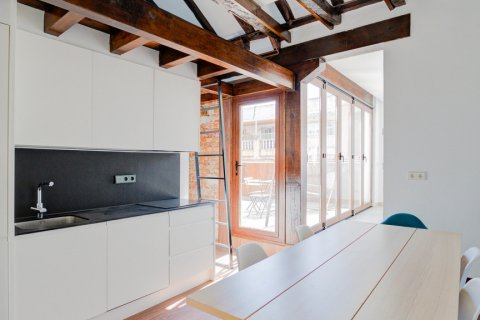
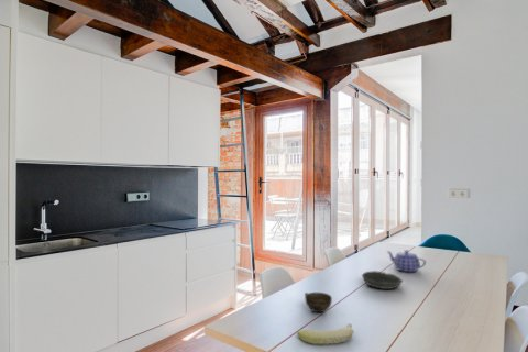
+ bowl [361,270,404,290]
+ cup [304,292,333,314]
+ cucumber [296,322,355,345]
+ teapot [386,249,427,273]
